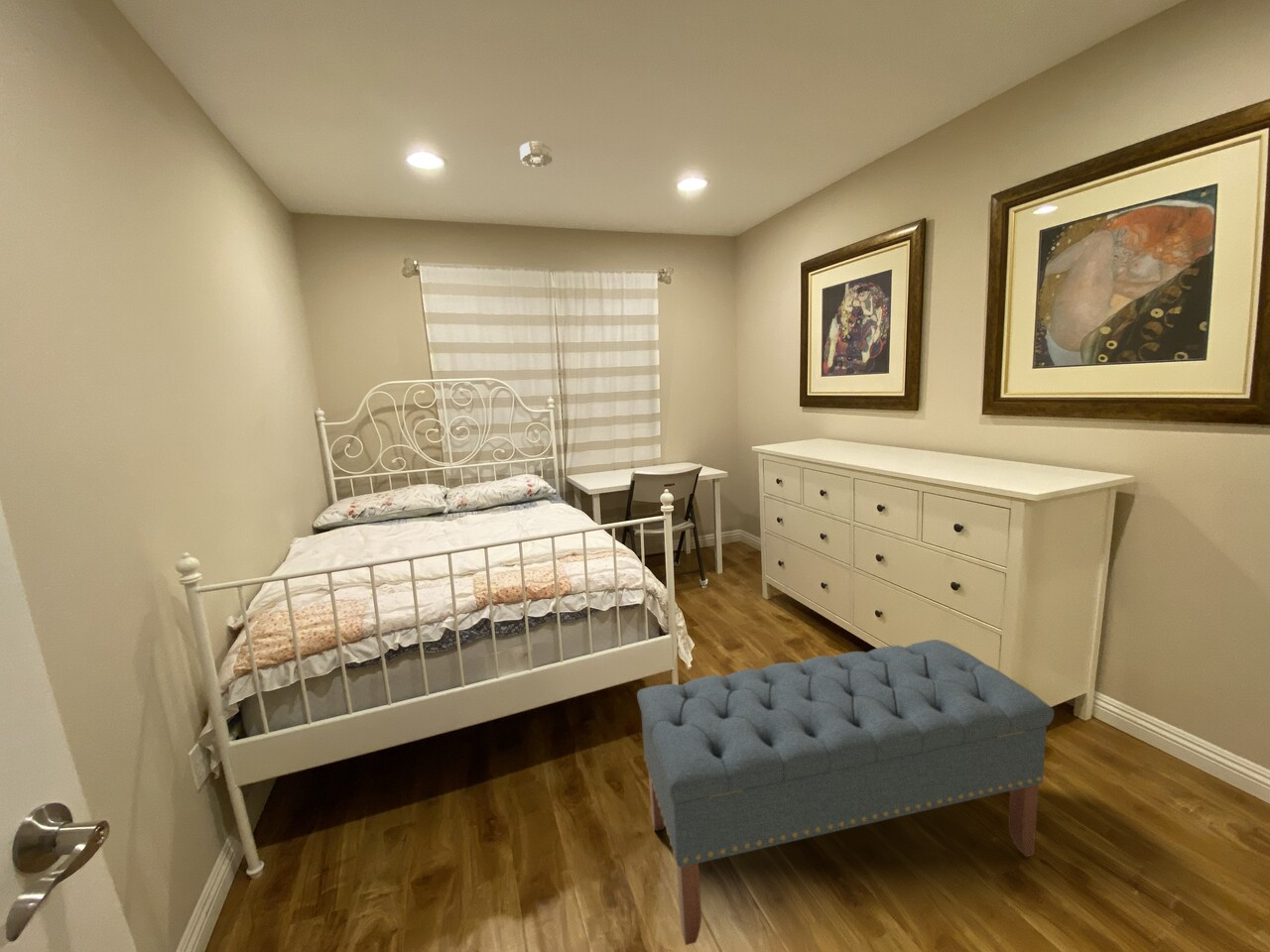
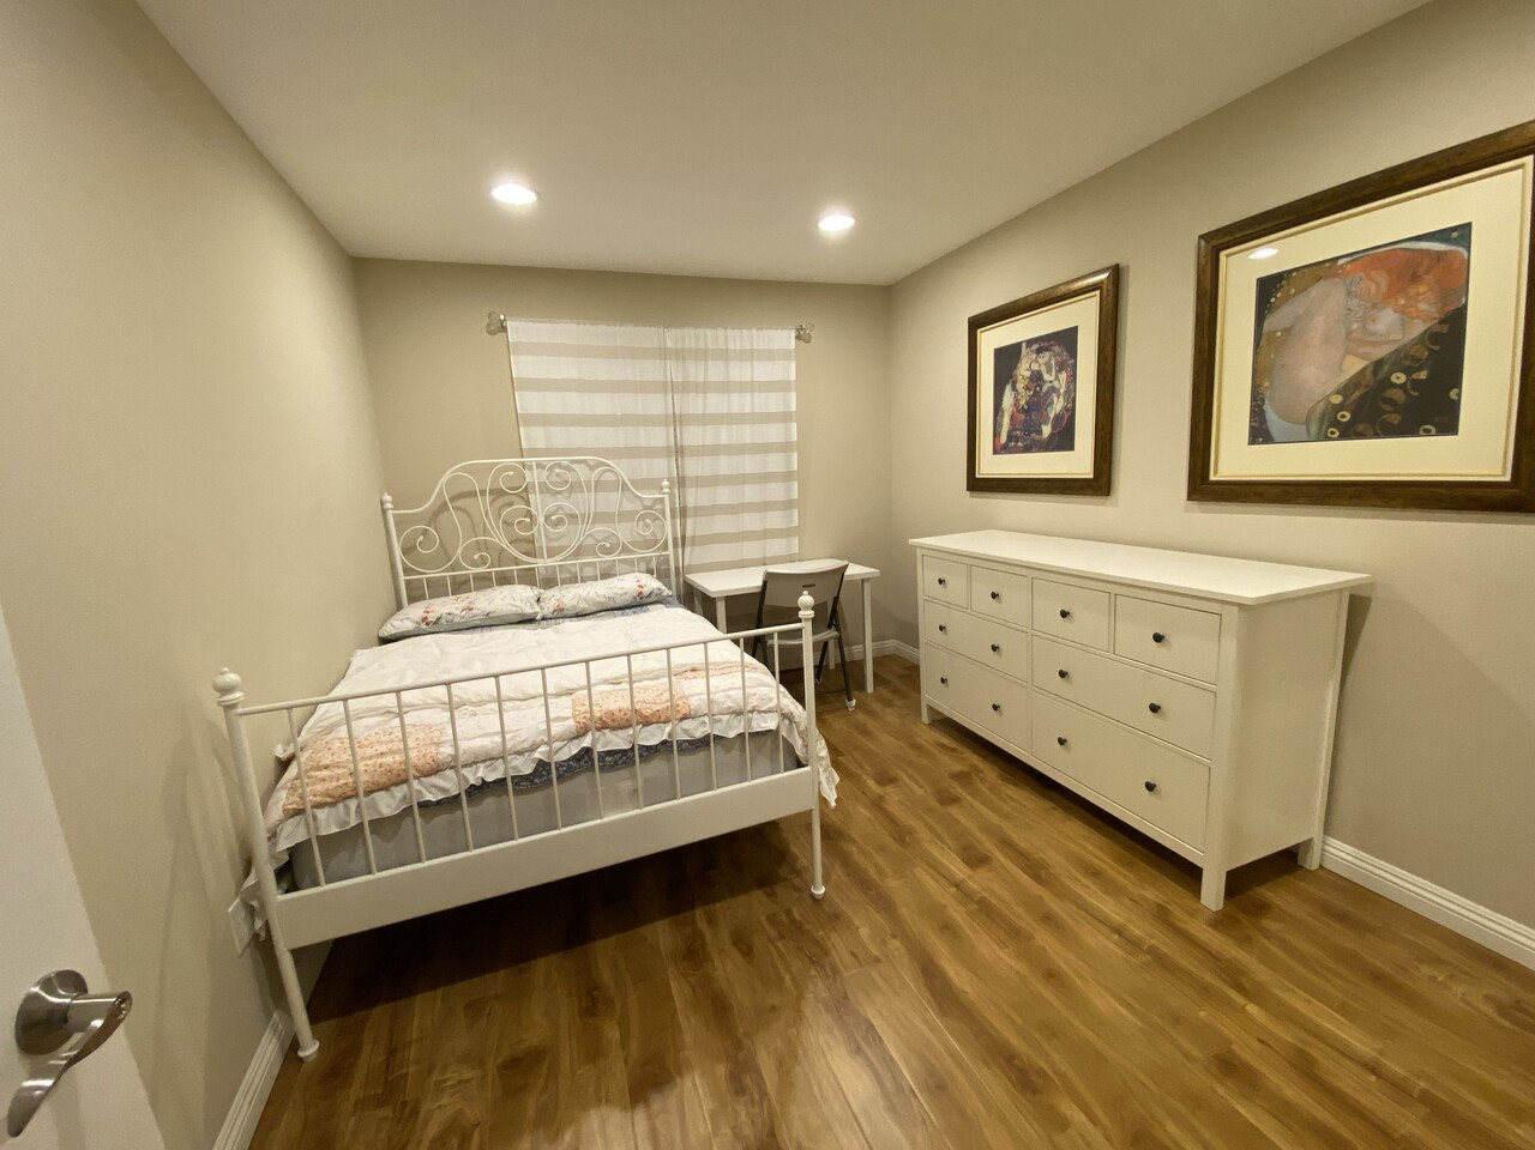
- bench [636,639,1055,946]
- smoke detector [519,140,554,168]
